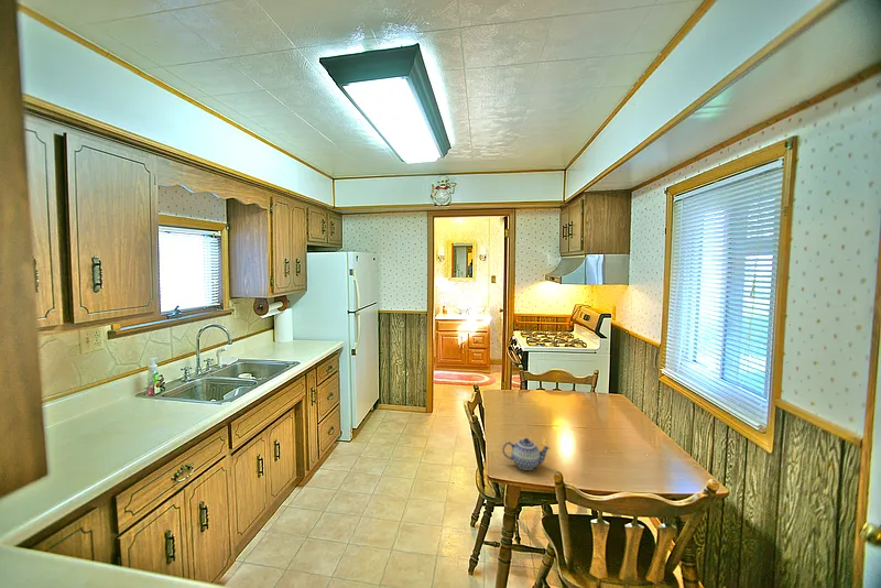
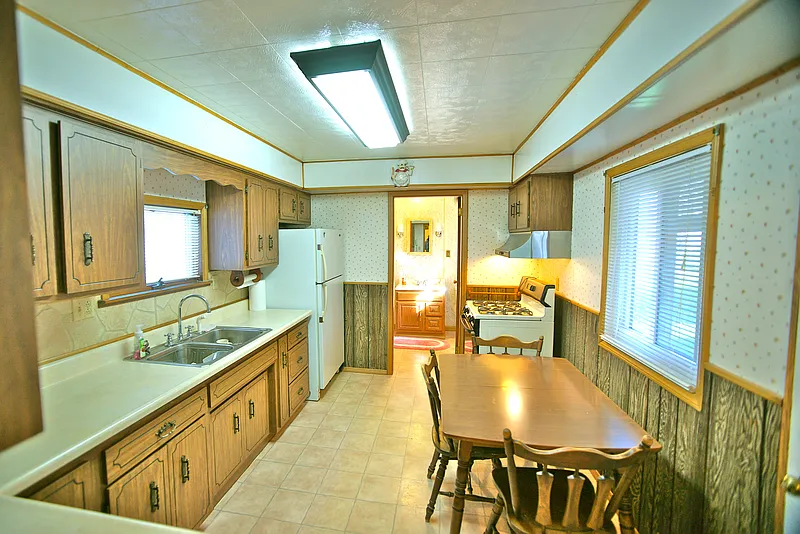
- teapot [501,437,552,471]
